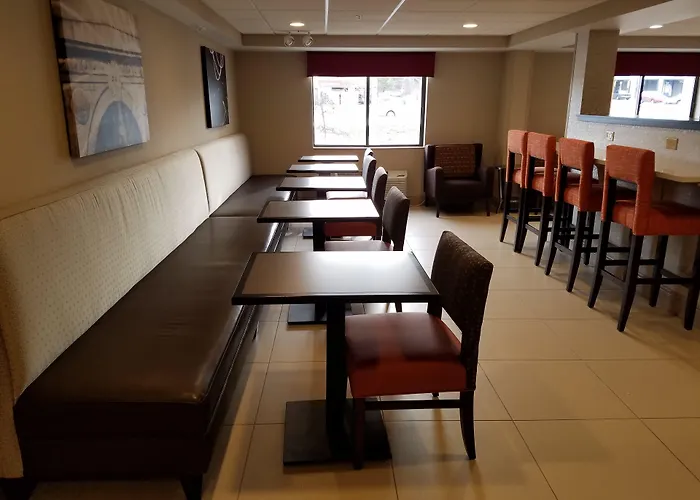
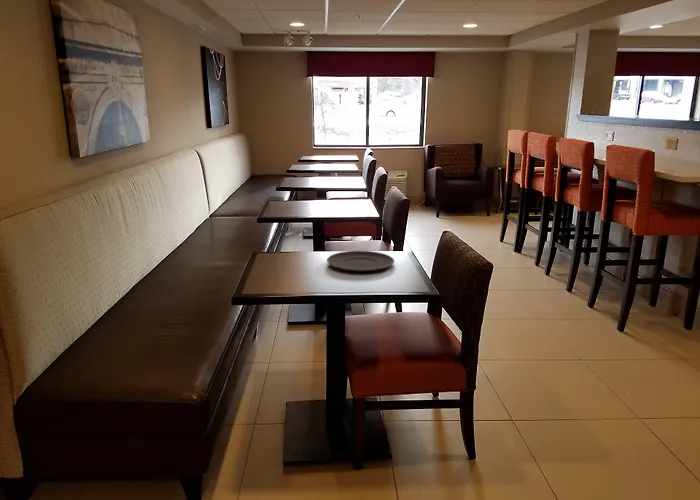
+ plate [326,250,395,272]
